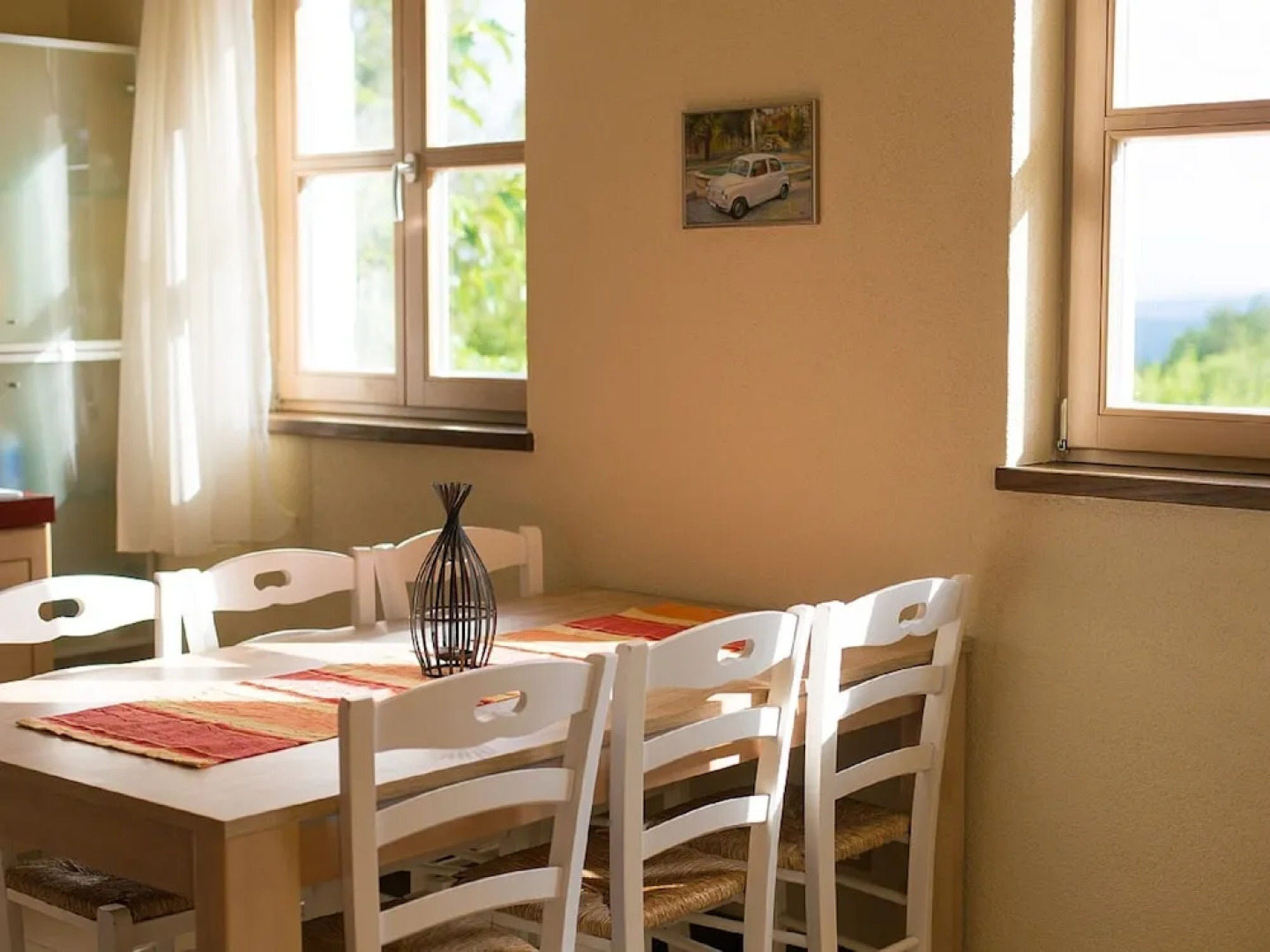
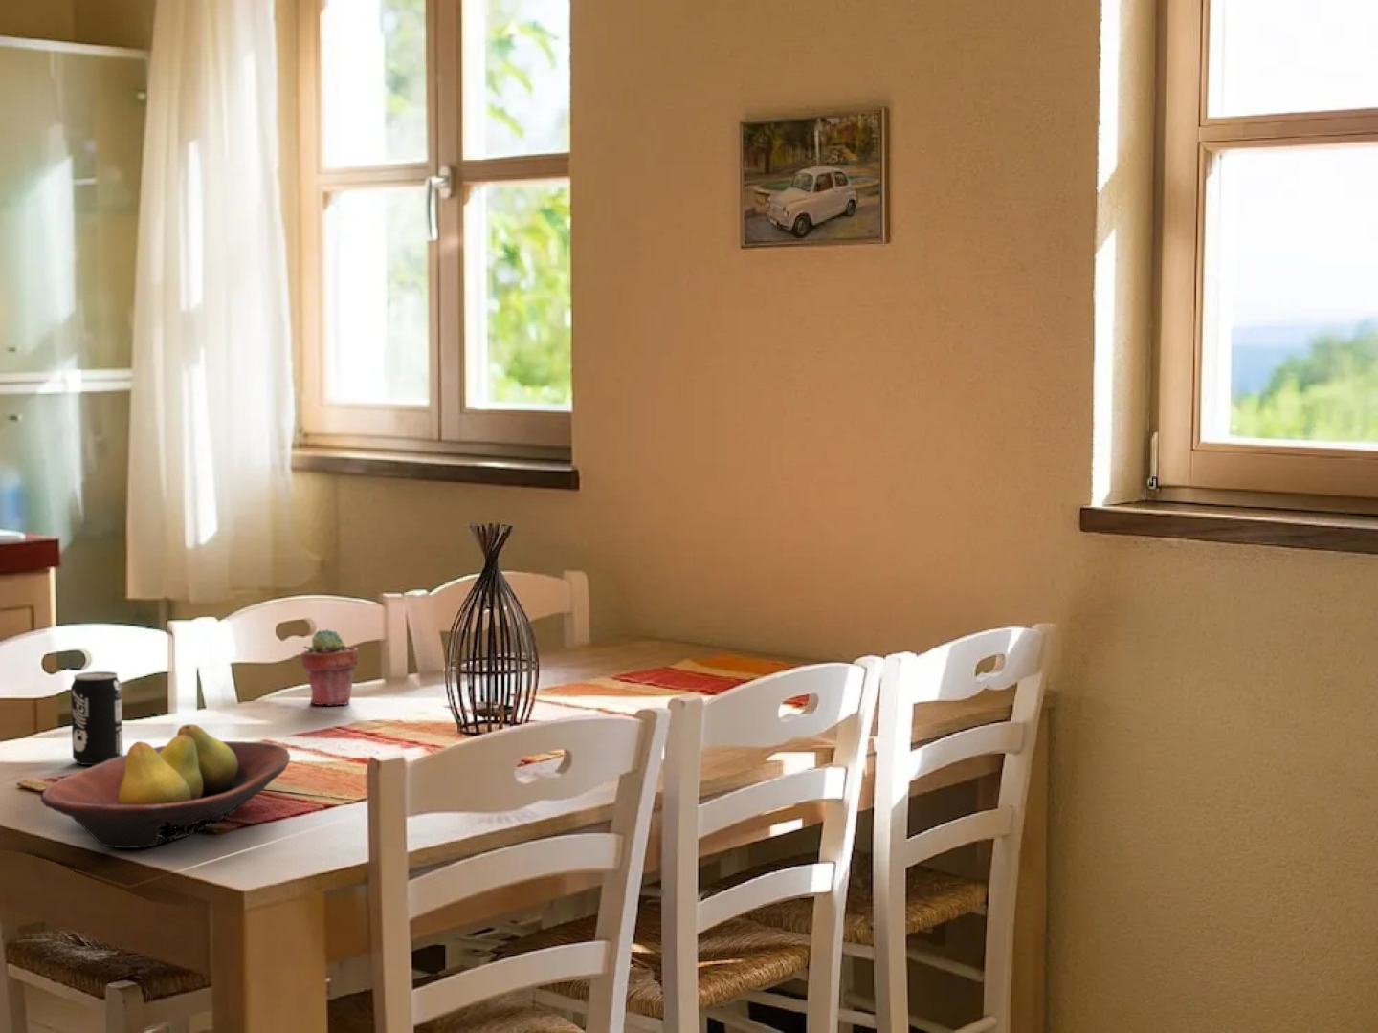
+ fruit bowl [39,723,291,850]
+ beverage can [69,671,124,766]
+ potted succulent [301,627,360,706]
